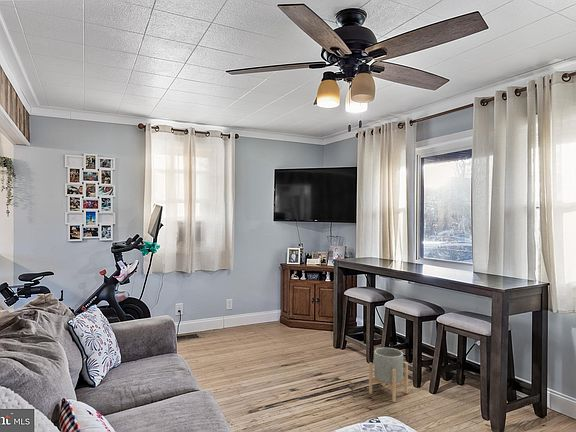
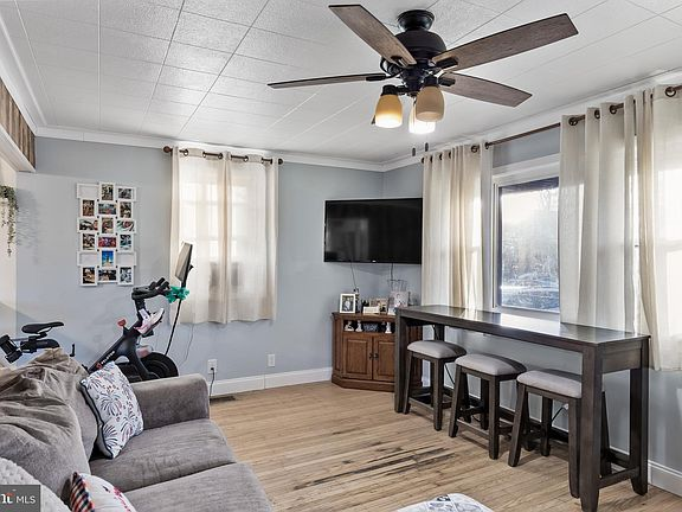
- planter [368,347,409,403]
